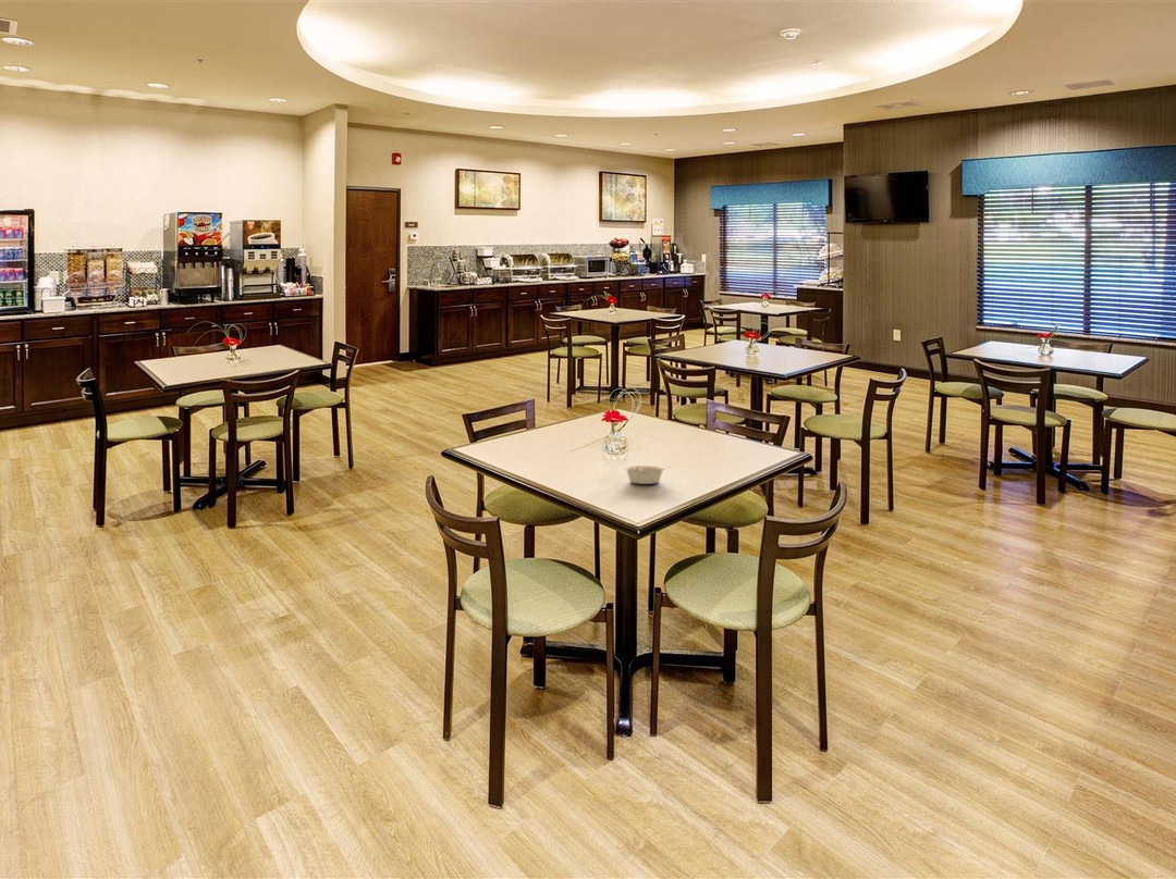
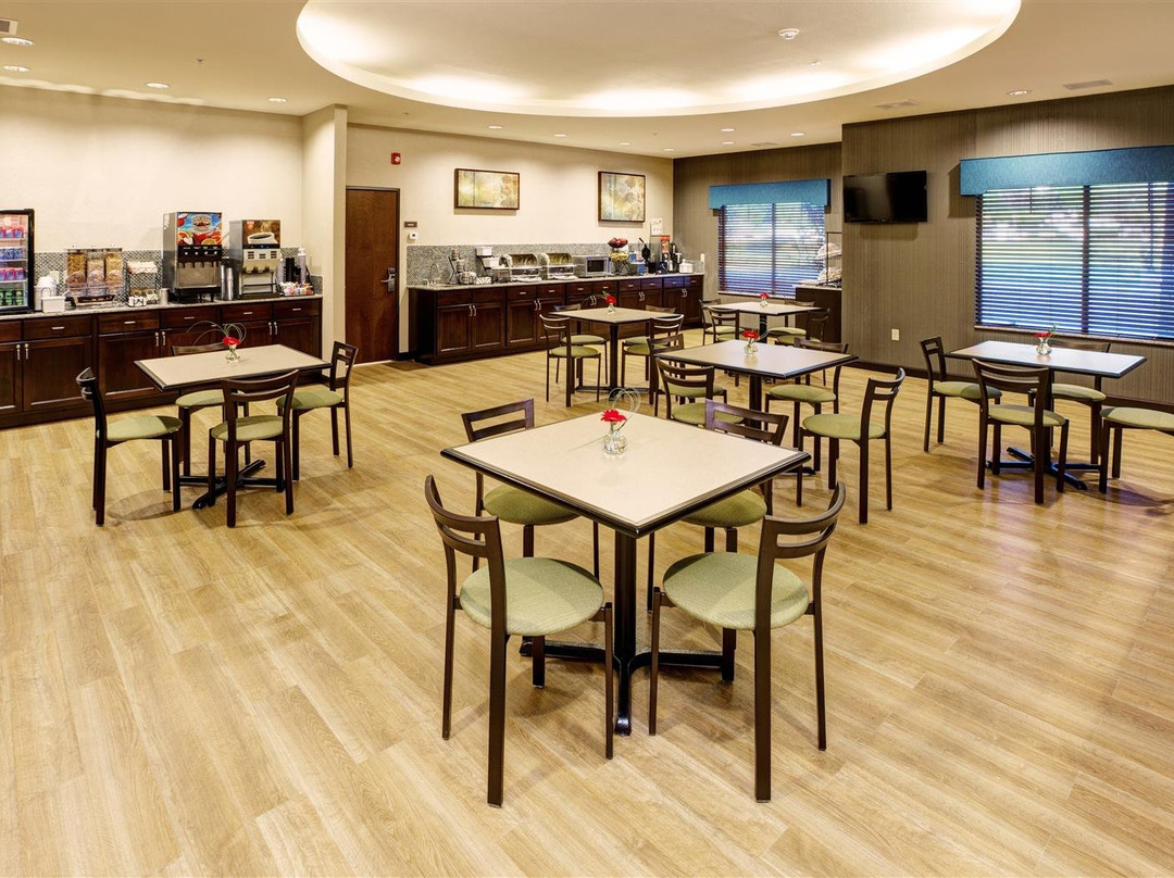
- legume [623,465,671,485]
